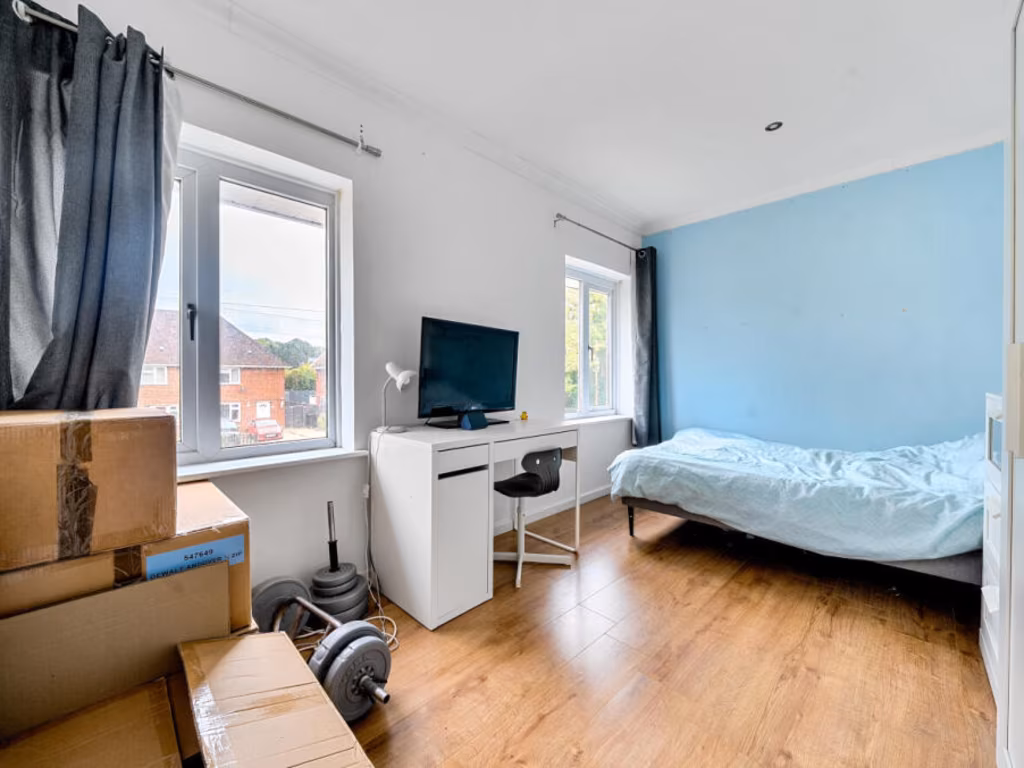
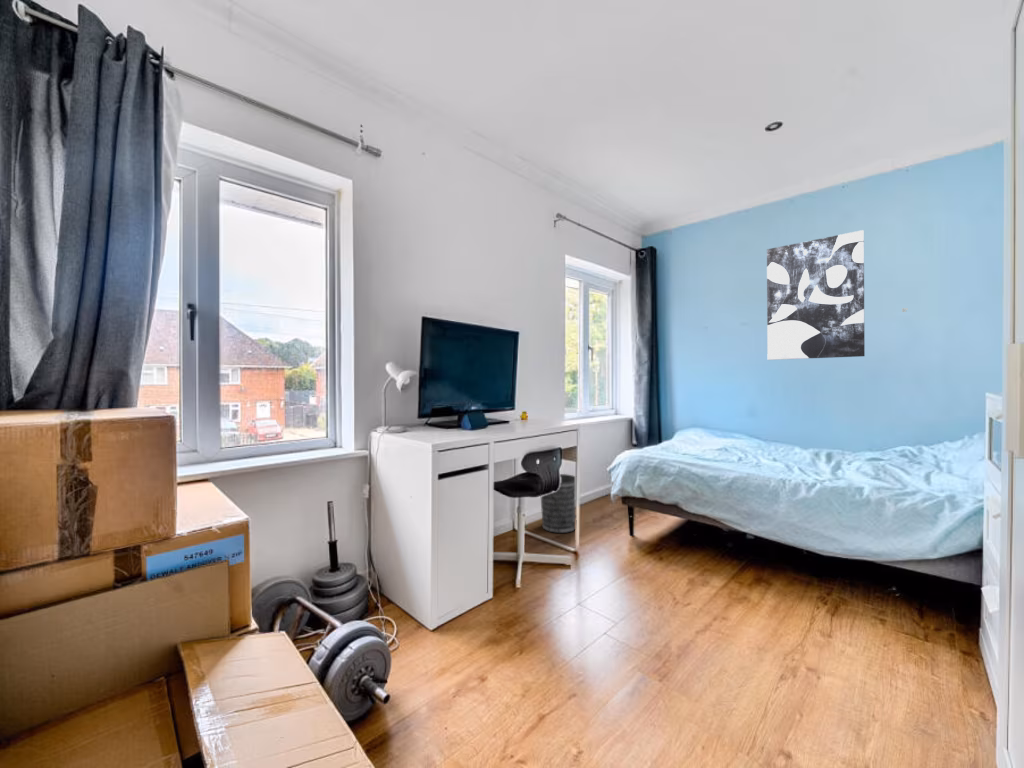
+ wall art [766,229,866,361]
+ wastebasket [540,473,577,534]
